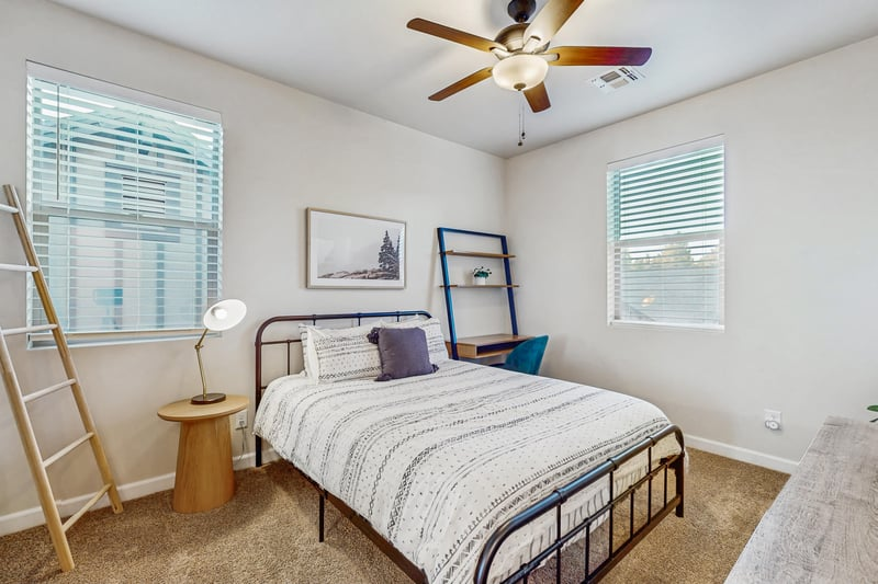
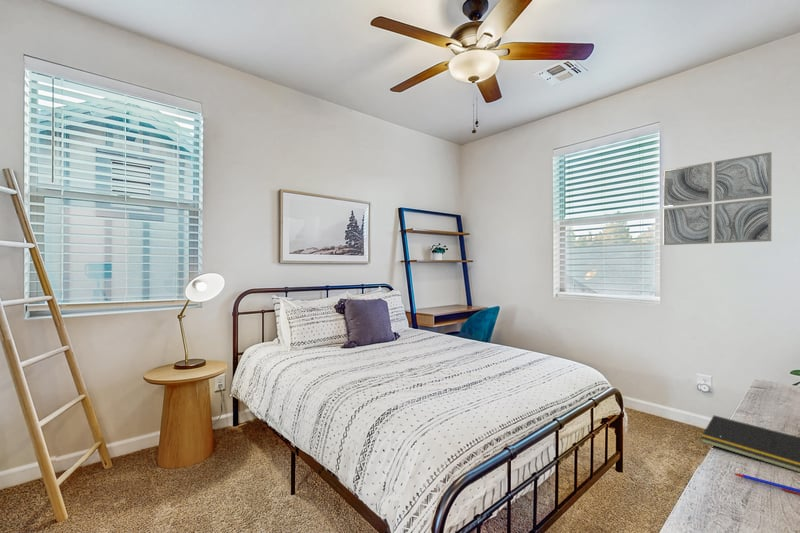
+ wall art [662,151,773,246]
+ pen [732,472,800,496]
+ notepad [700,414,800,473]
